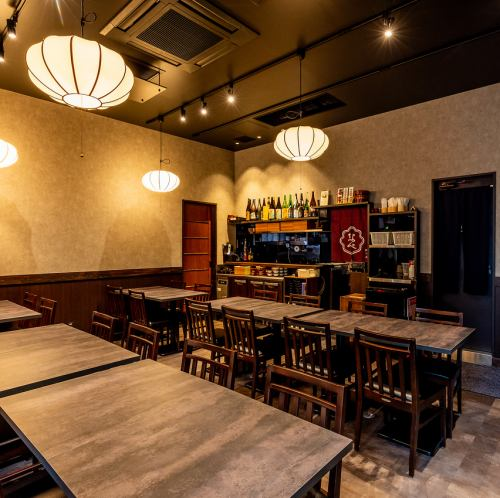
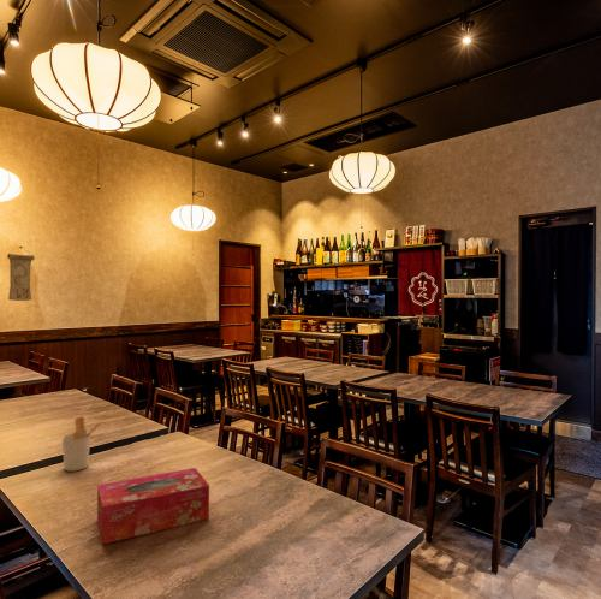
+ wall scroll [6,245,36,302]
+ utensil holder [61,415,106,473]
+ tissue box [96,467,210,545]
